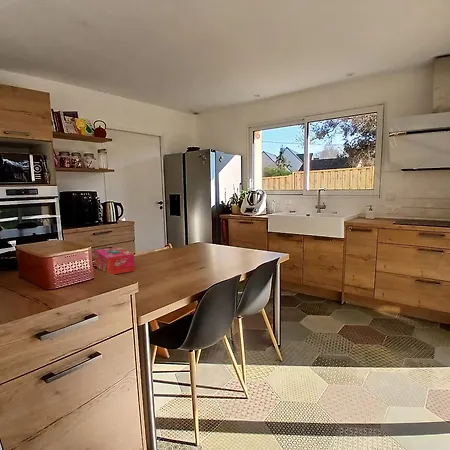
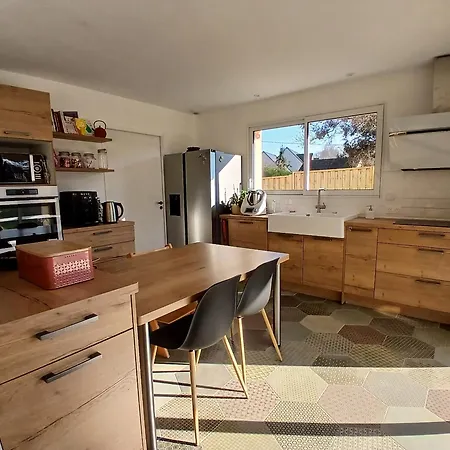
- tissue box [94,246,136,275]
